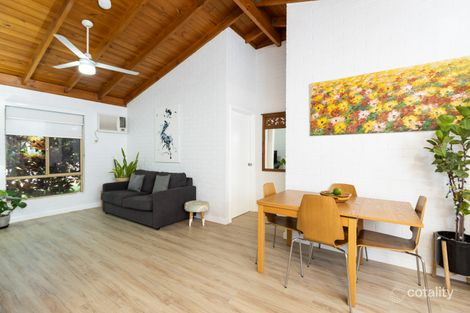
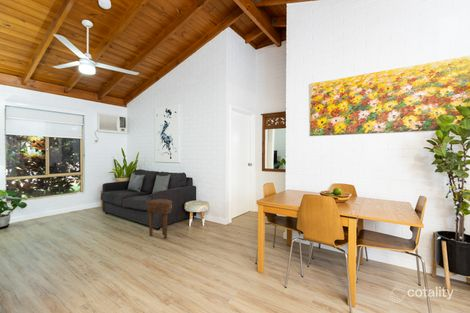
+ side table [145,198,173,240]
